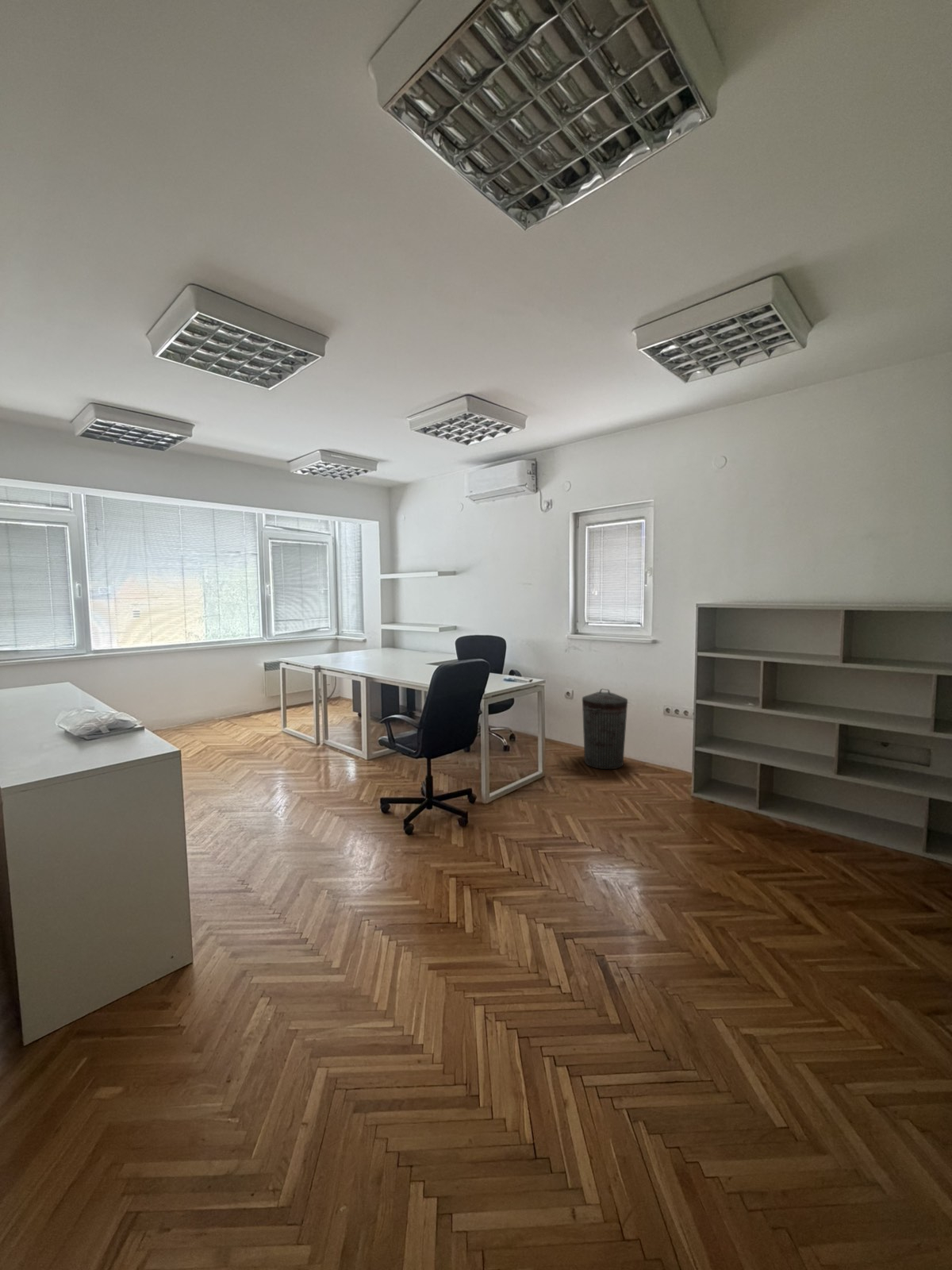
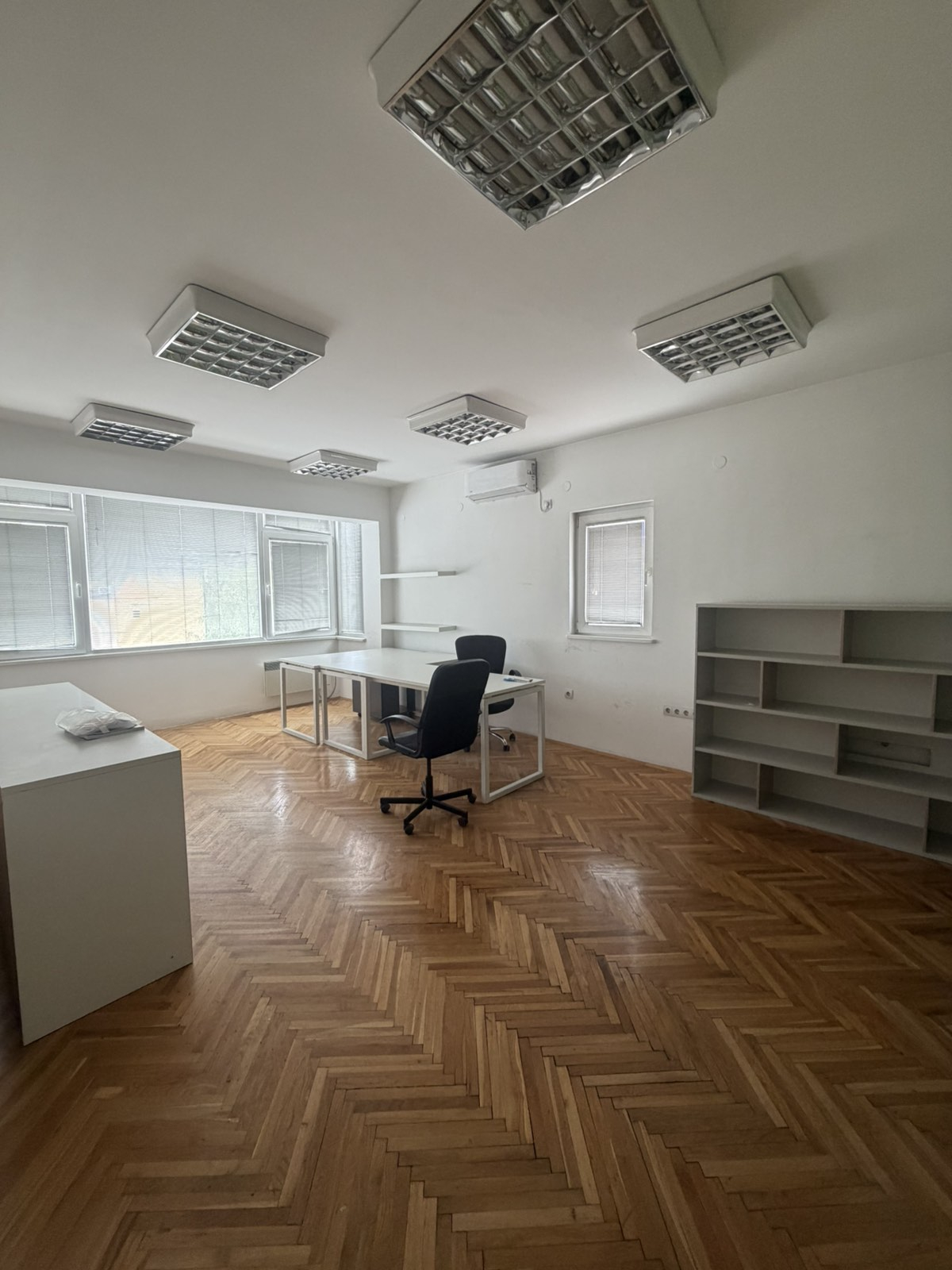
- trash can [582,688,628,770]
